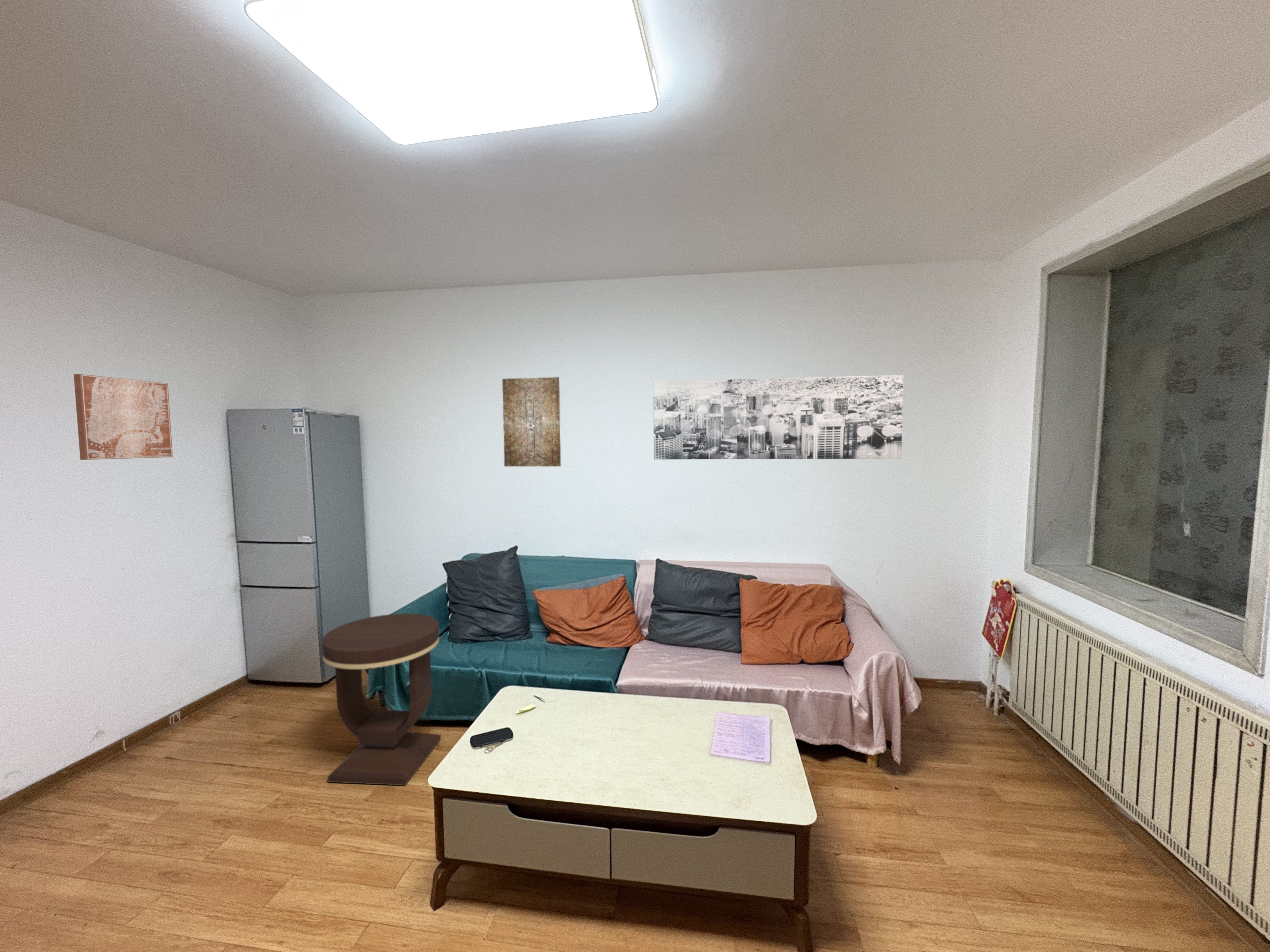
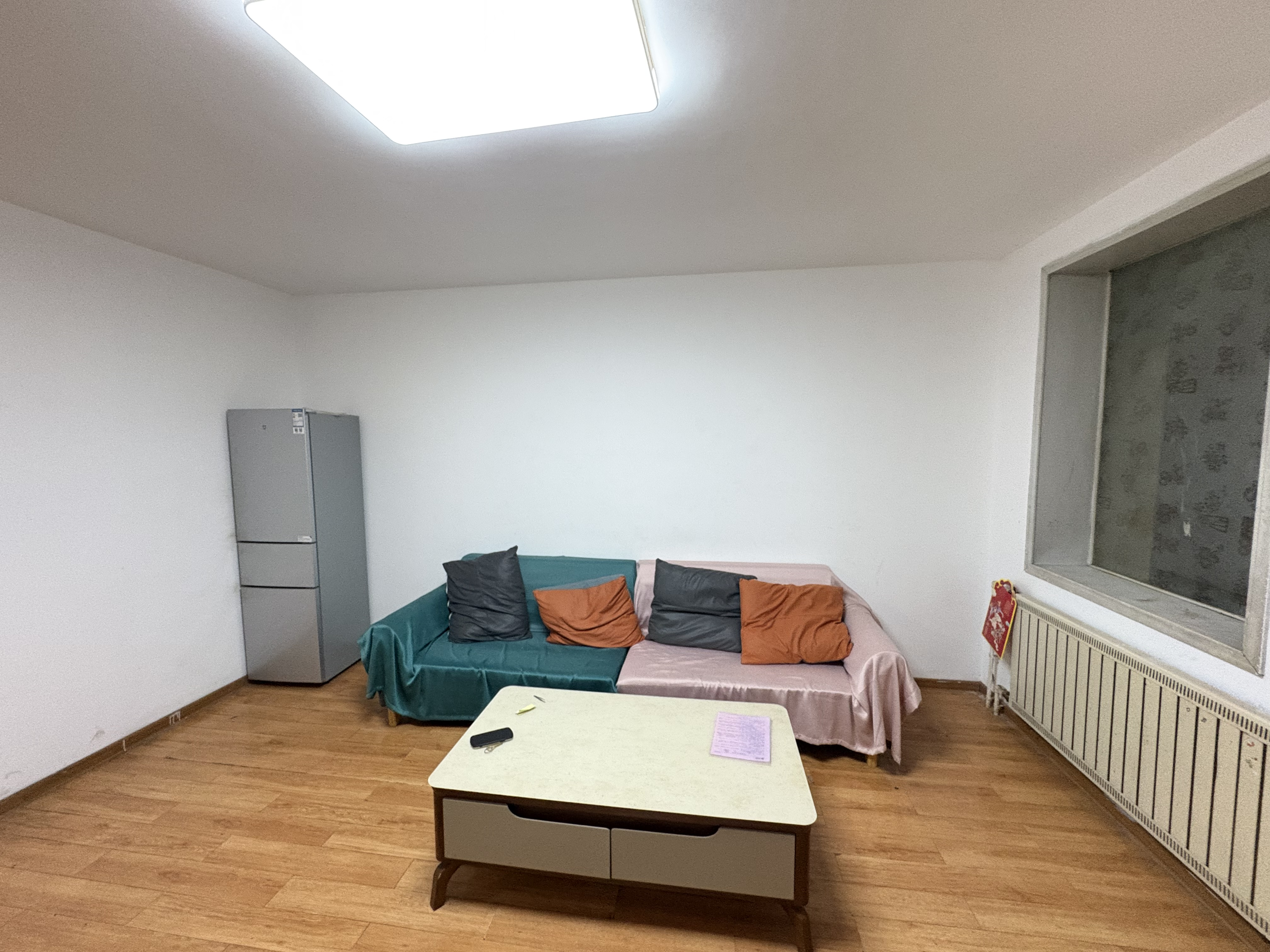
- wall art [73,374,173,460]
- wall art [653,375,904,460]
- side table [322,613,441,786]
- wall art [502,377,561,467]
